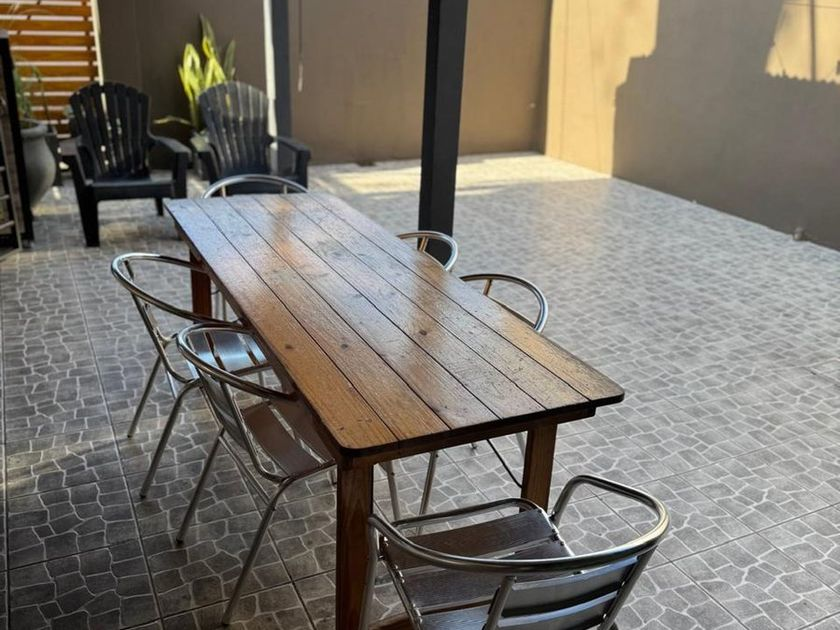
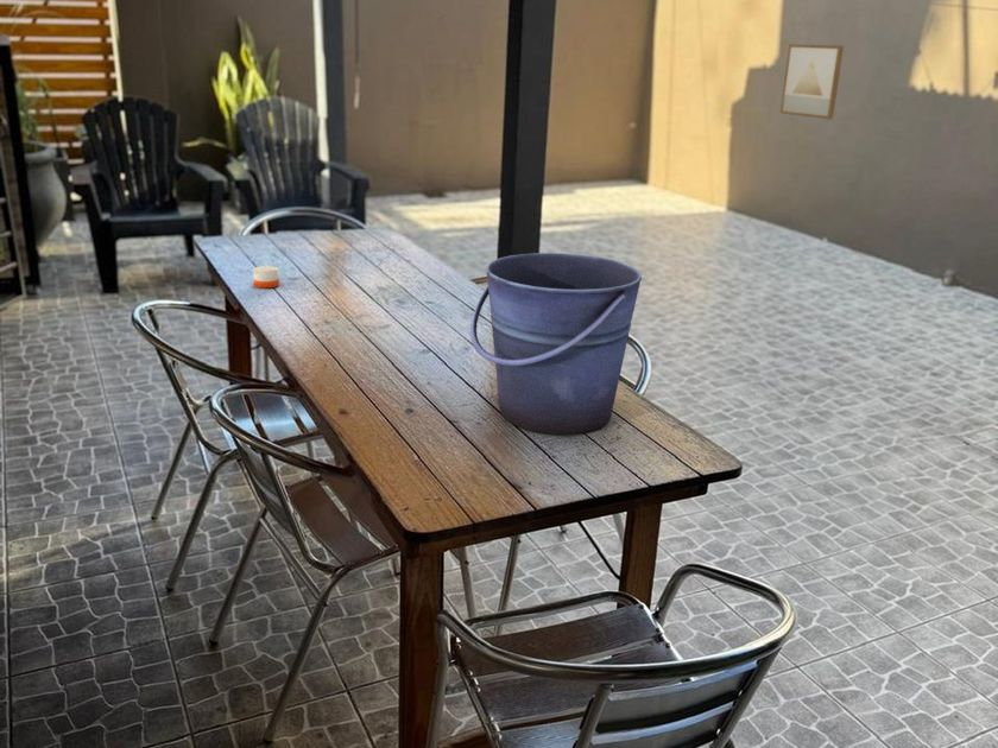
+ wall art [779,43,845,120]
+ candle [252,265,280,289]
+ bucket [469,252,643,435]
